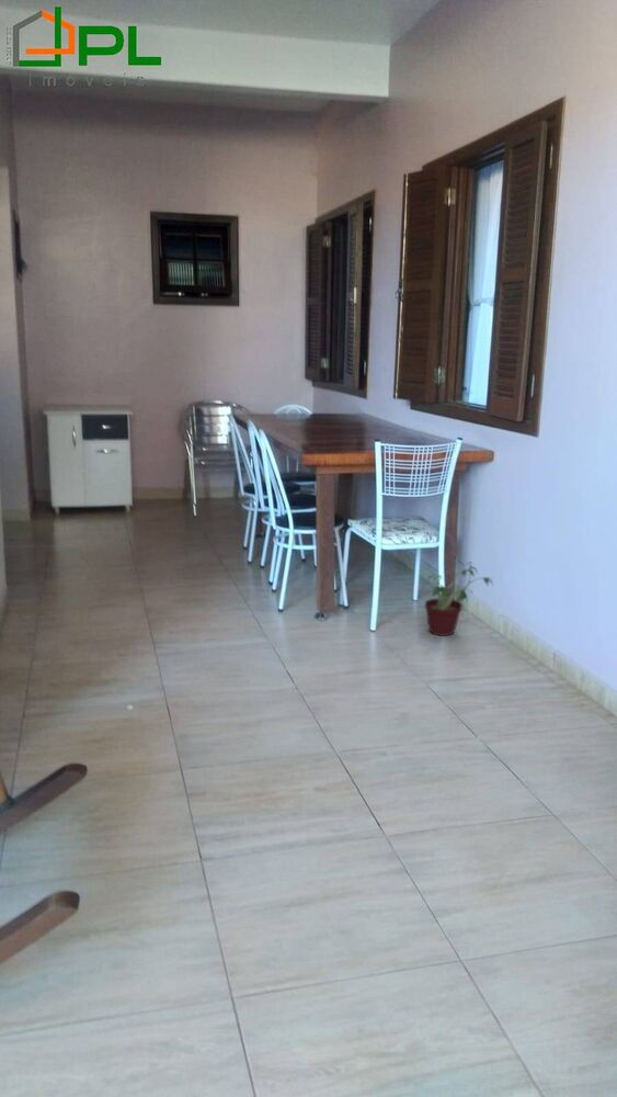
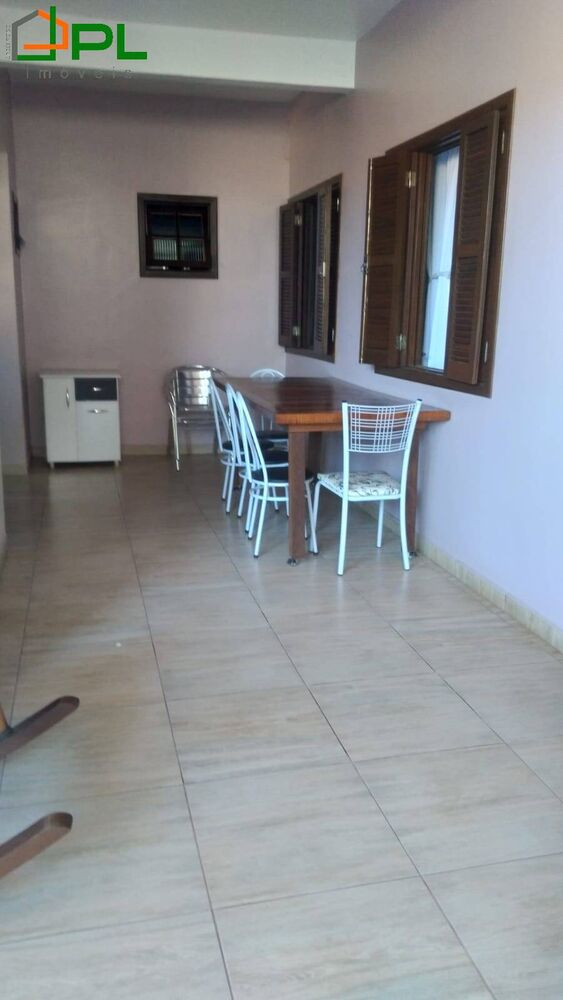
- potted plant [424,555,494,637]
